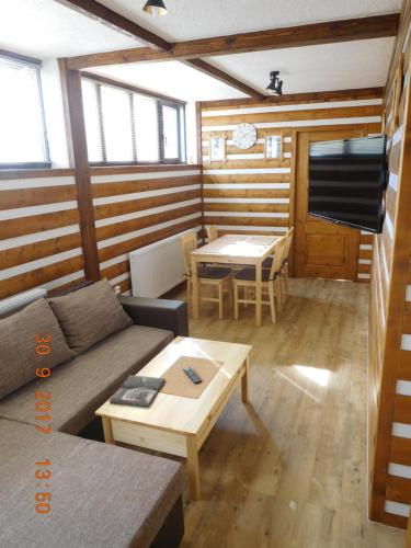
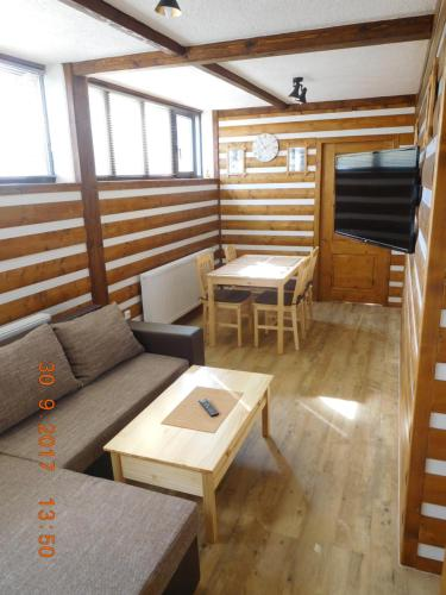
- magazine [109,374,167,408]
